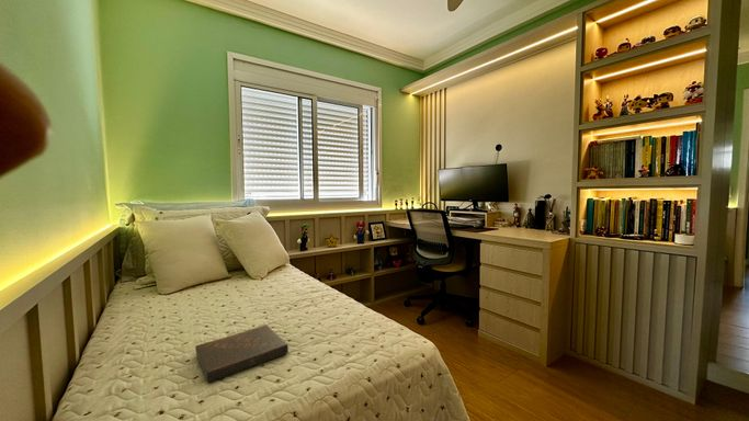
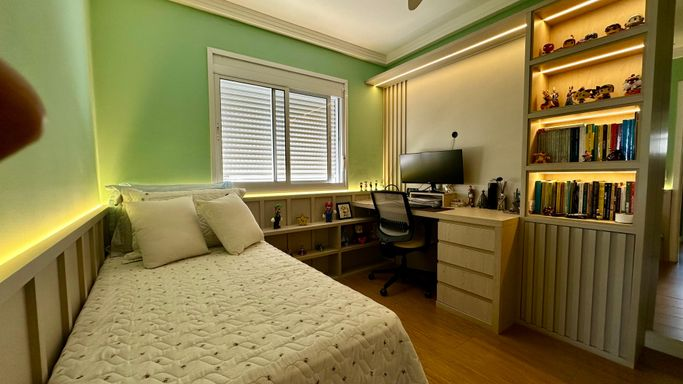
- book [194,323,290,384]
